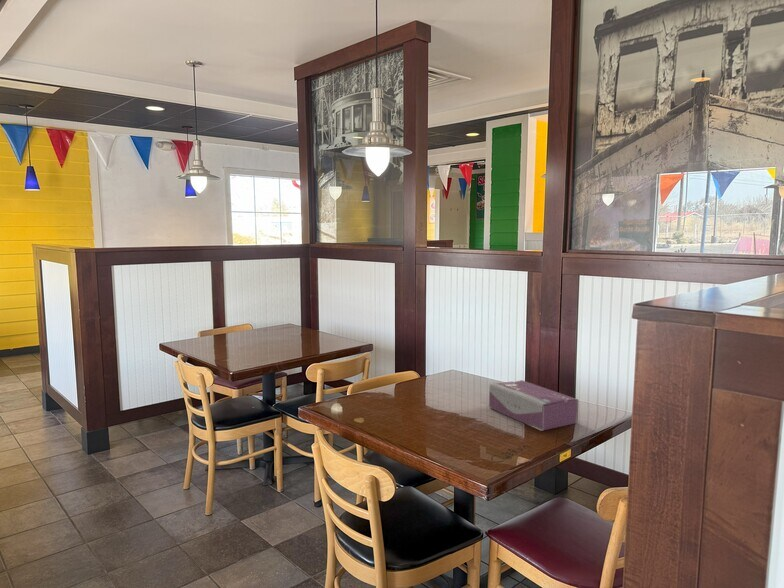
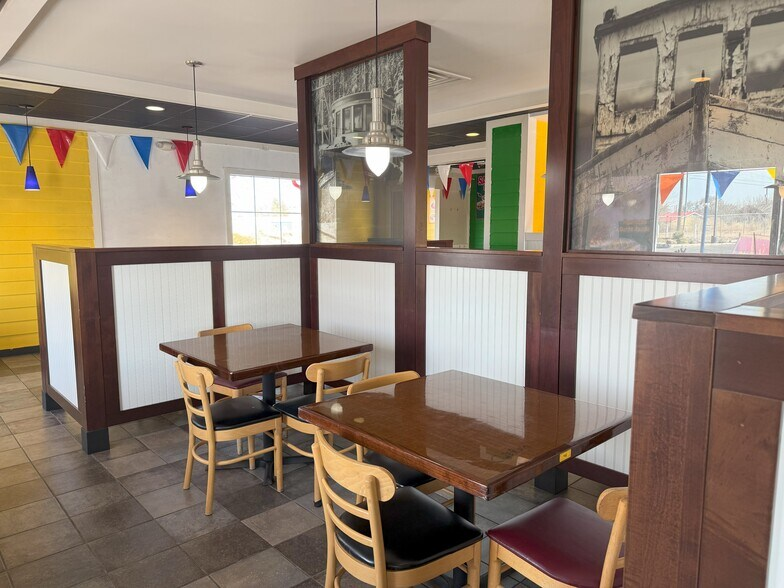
- tissue box [488,379,579,432]
